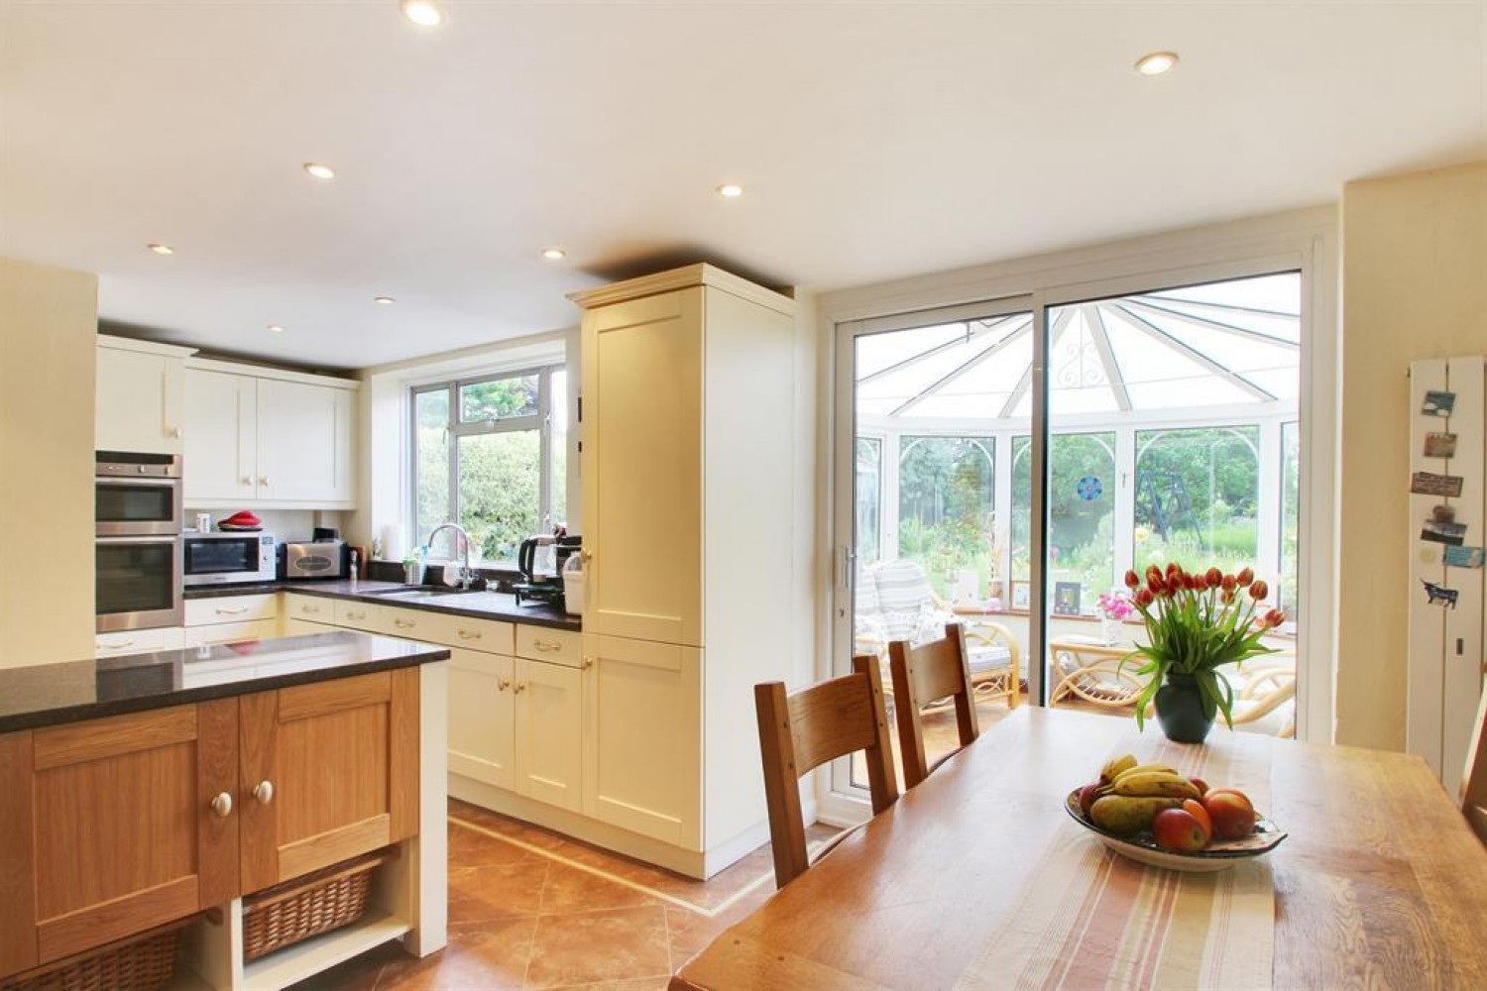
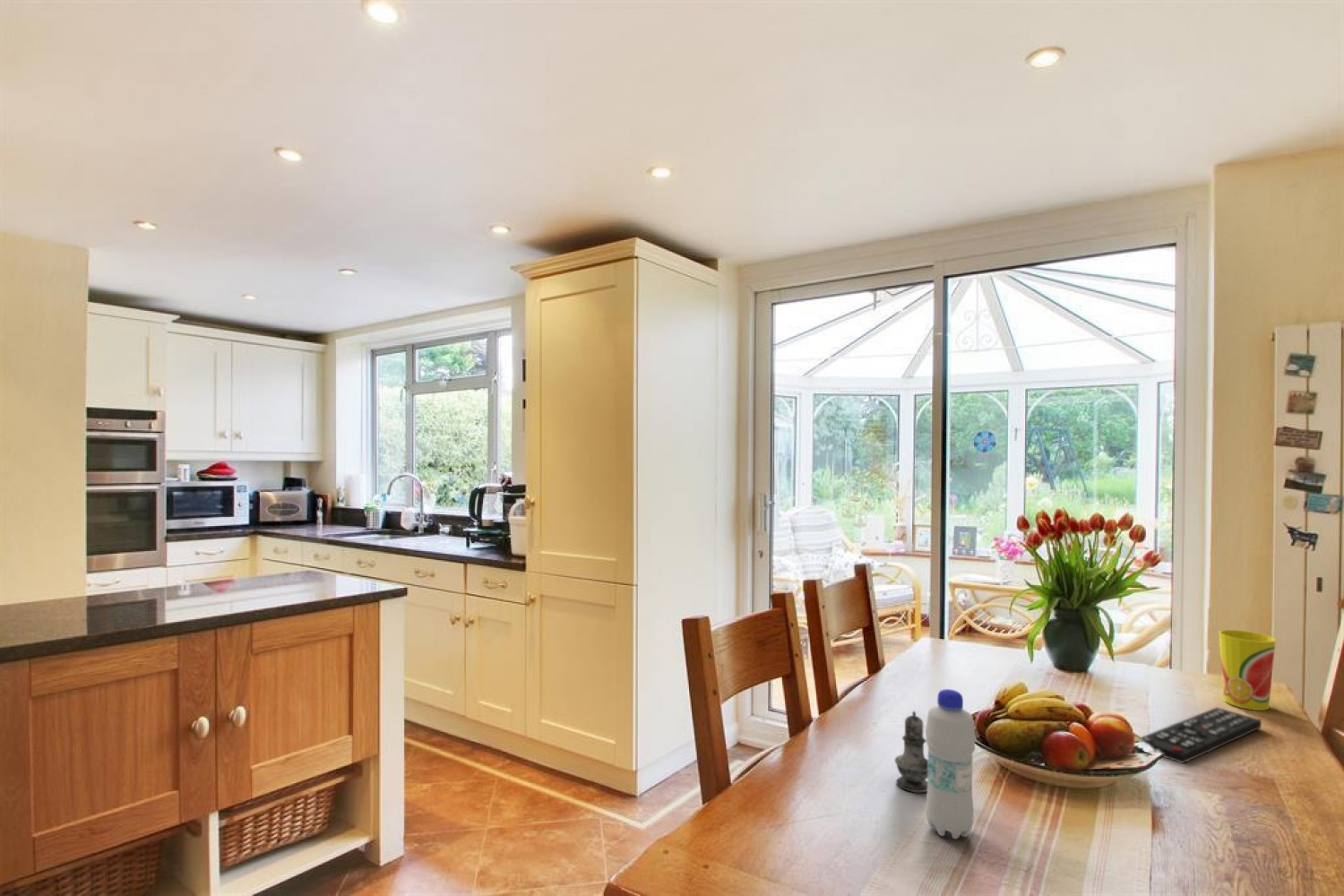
+ cup [1218,629,1277,711]
+ salt shaker [894,710,928,794]
+ bottle [925,688,977,840]
+ remote control [1139,707,1262,764]
